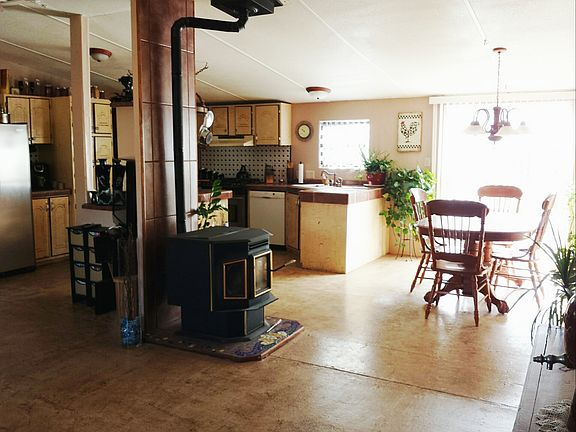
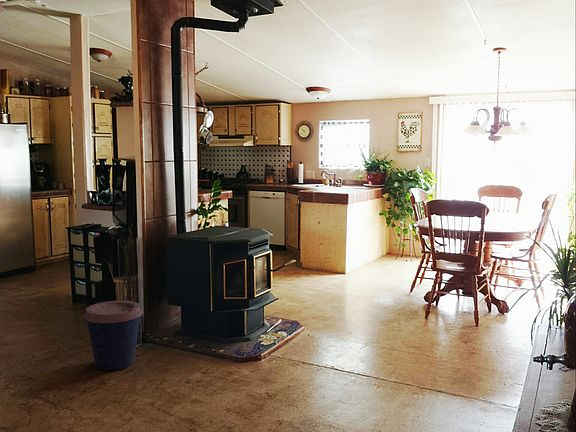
+ coffee cup [83,300,143,371]
